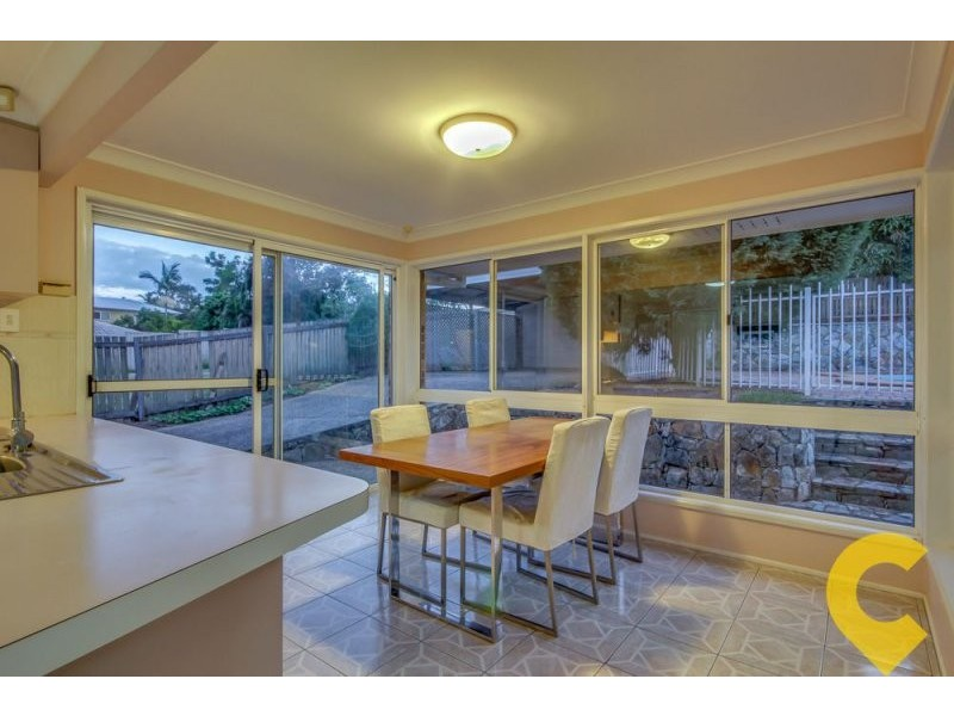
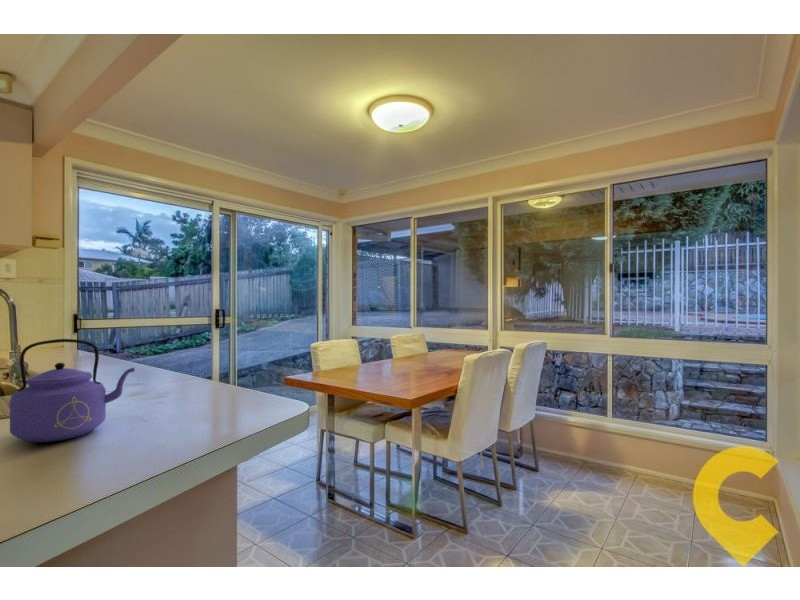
+ kettle [9,338,136,443]
